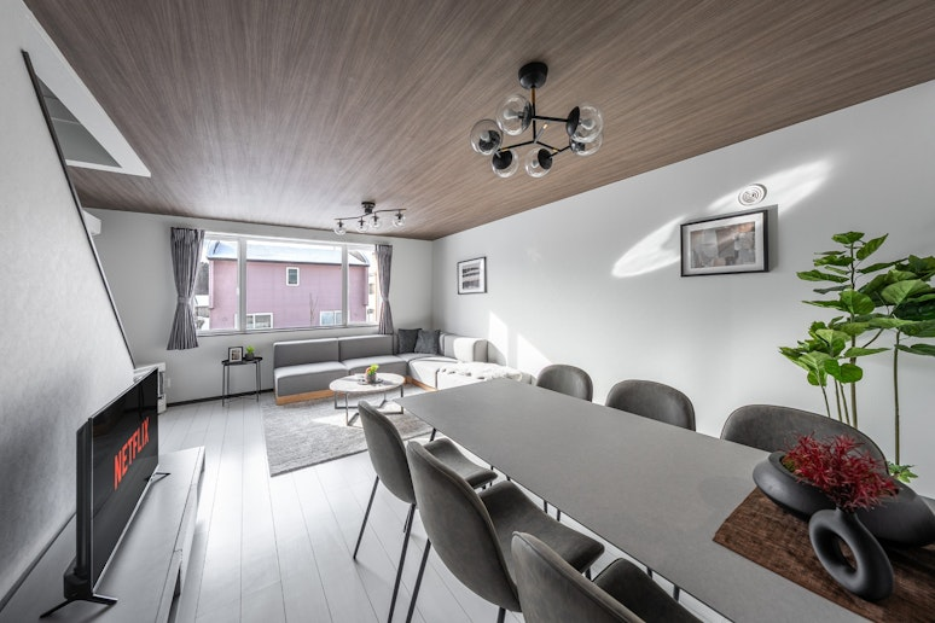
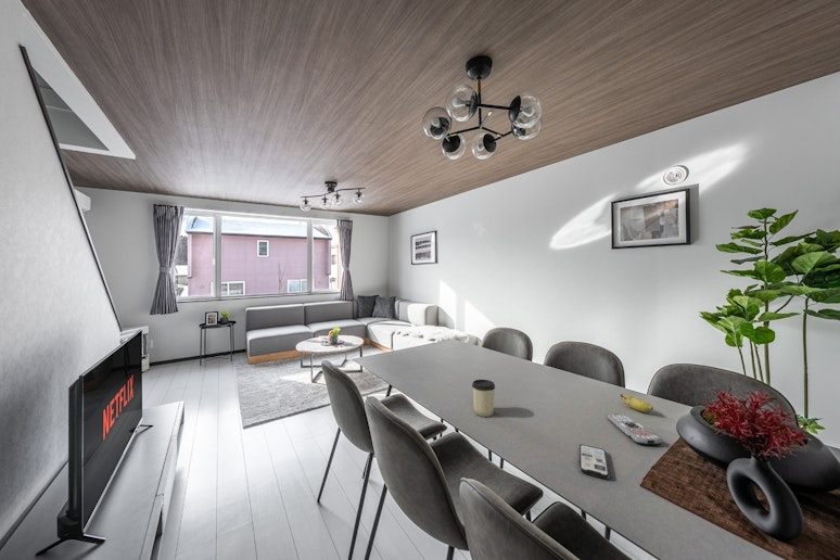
+ banana [620,393,654,413]
+ remote control [607,412,663,446]
+ phone case [577,443,611,480]
+ cup [471,379,496,418]
